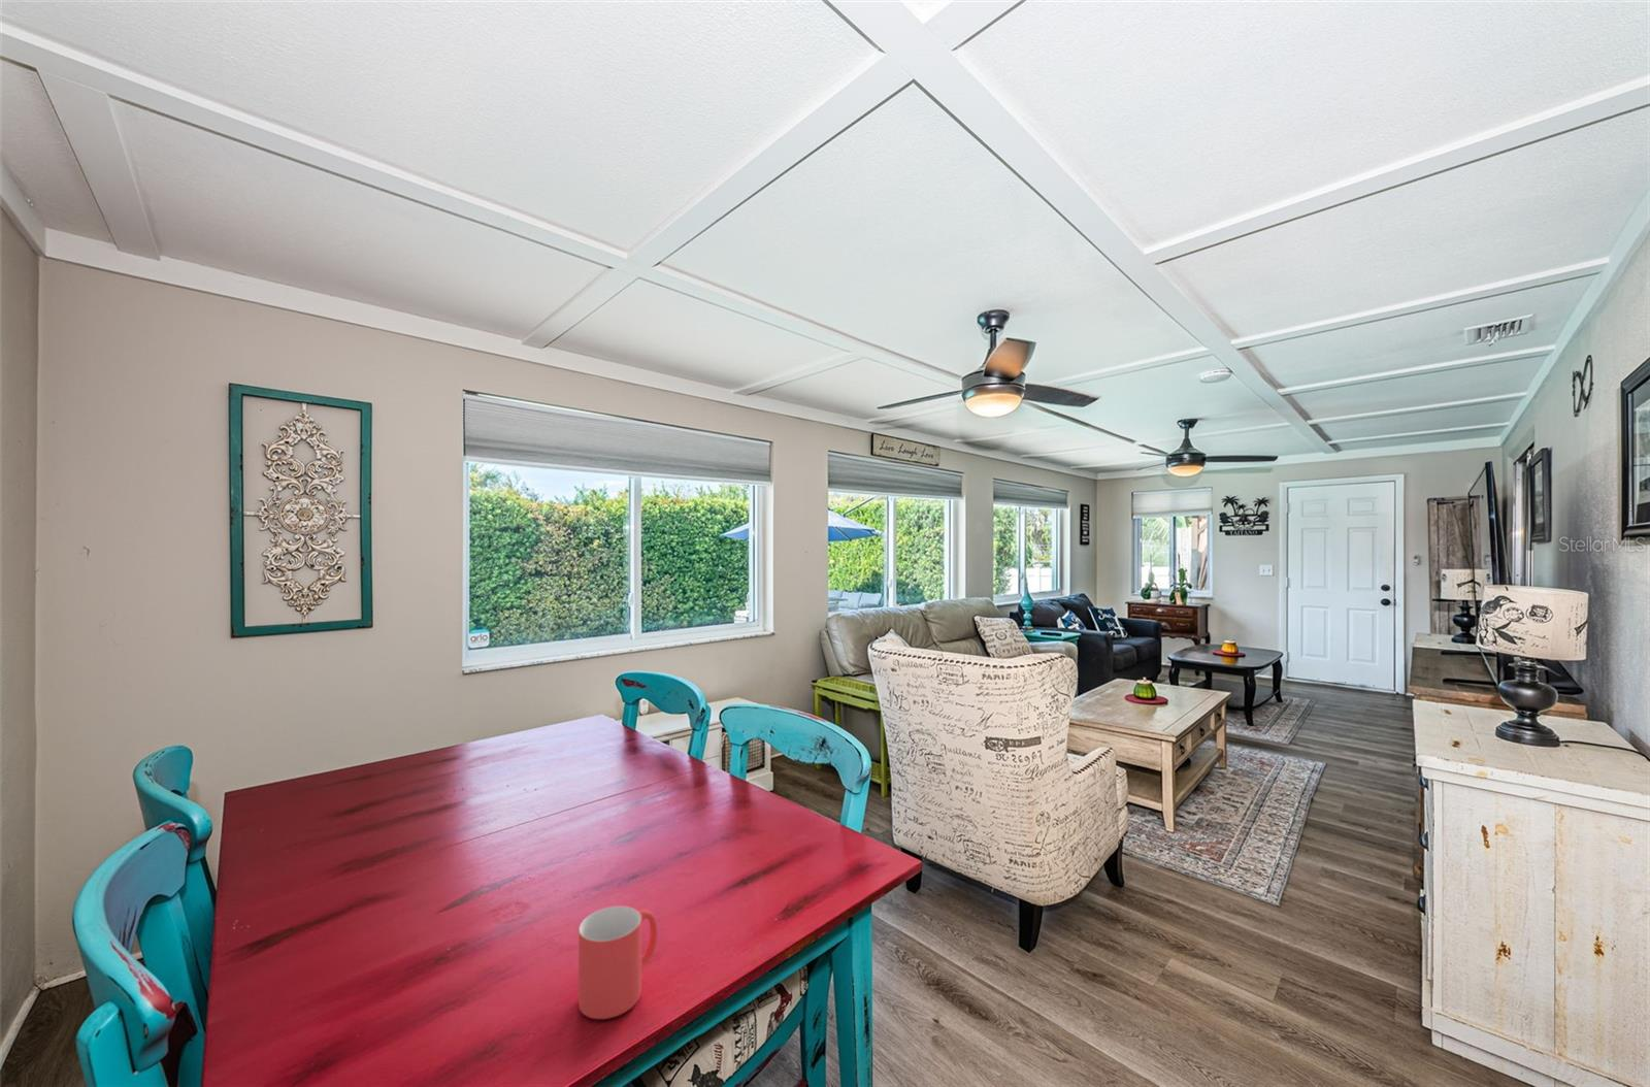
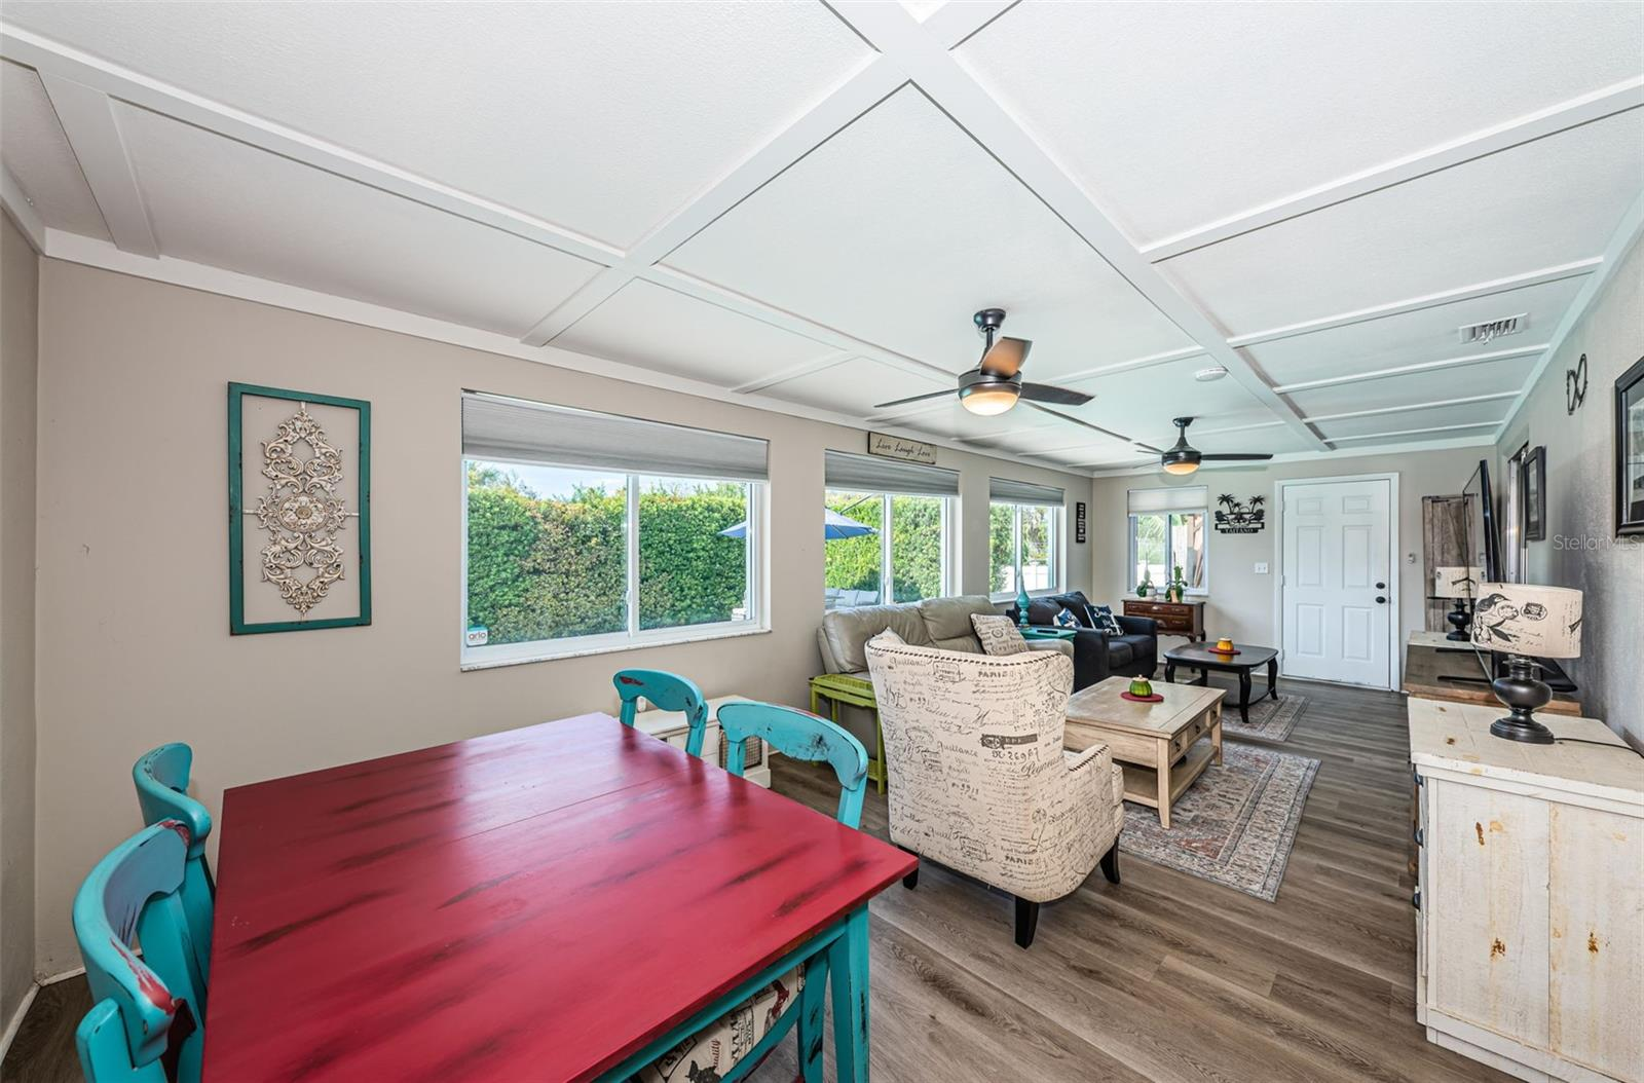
- mug [578,905,658,1020]
